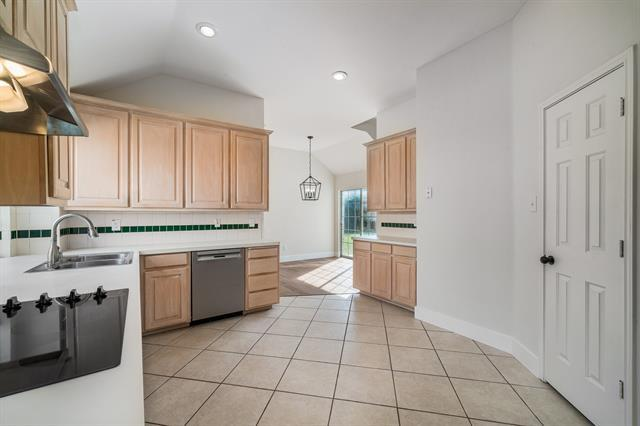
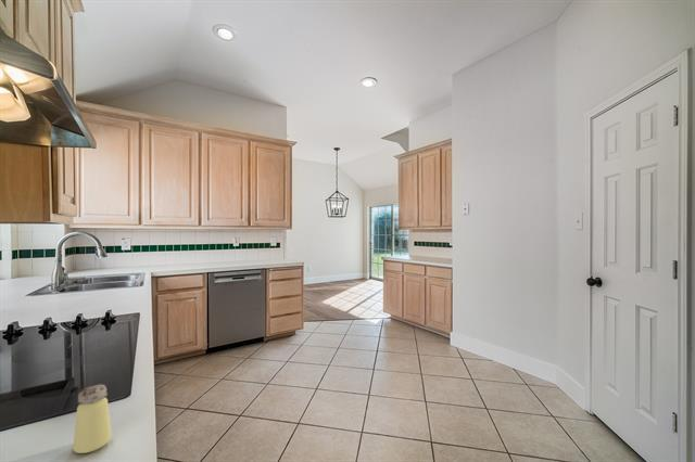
+ saltshaker [72,384,112,454]
